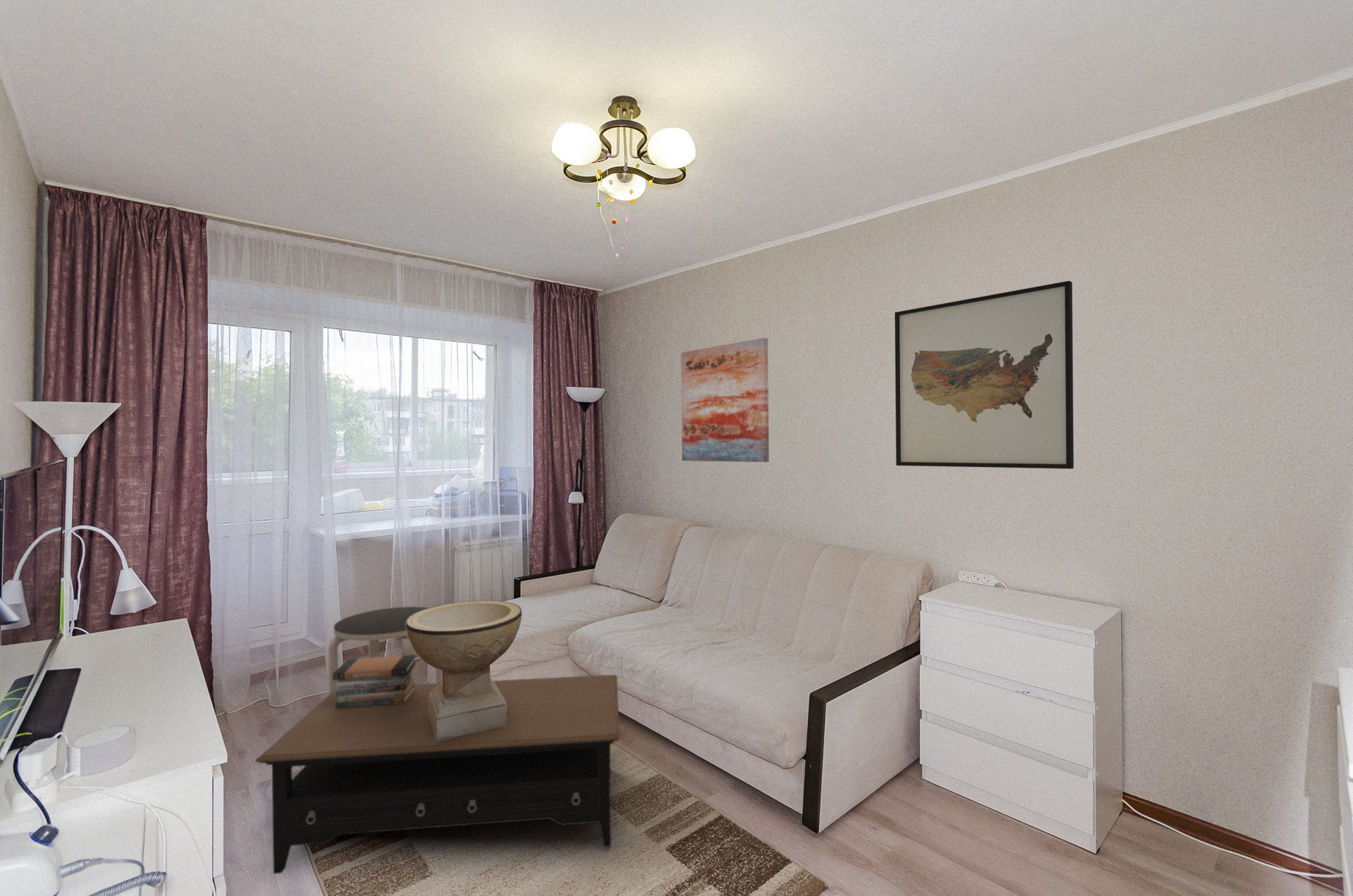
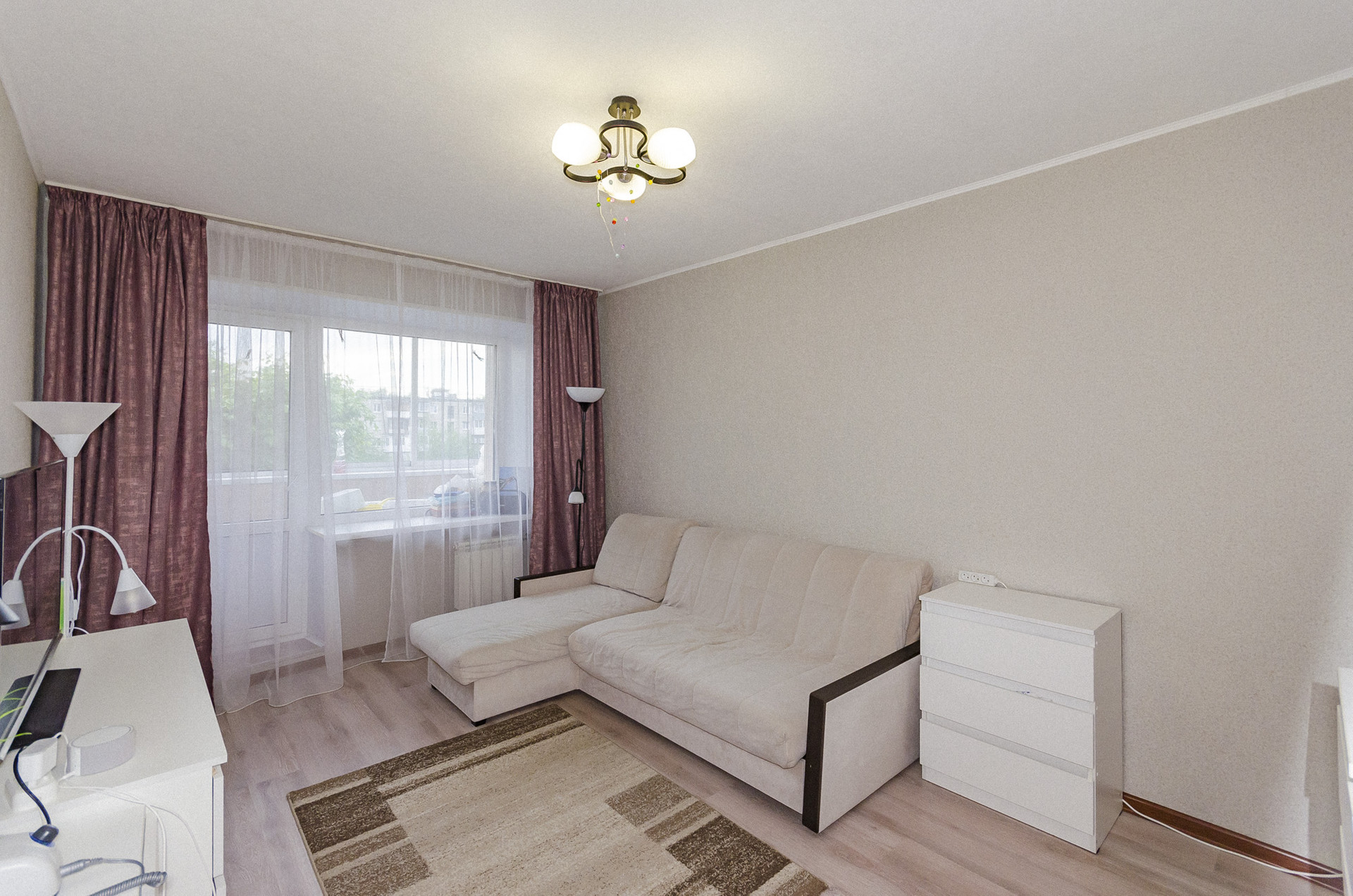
- coffee table [254,674,620,875]
- decorative bowl [405,600,522,741]
- wall art [894,280,1075,470]
- side table [328,606,442,695]
- book stack [333,654,417,708]
- wall art [681,337,770,463]
